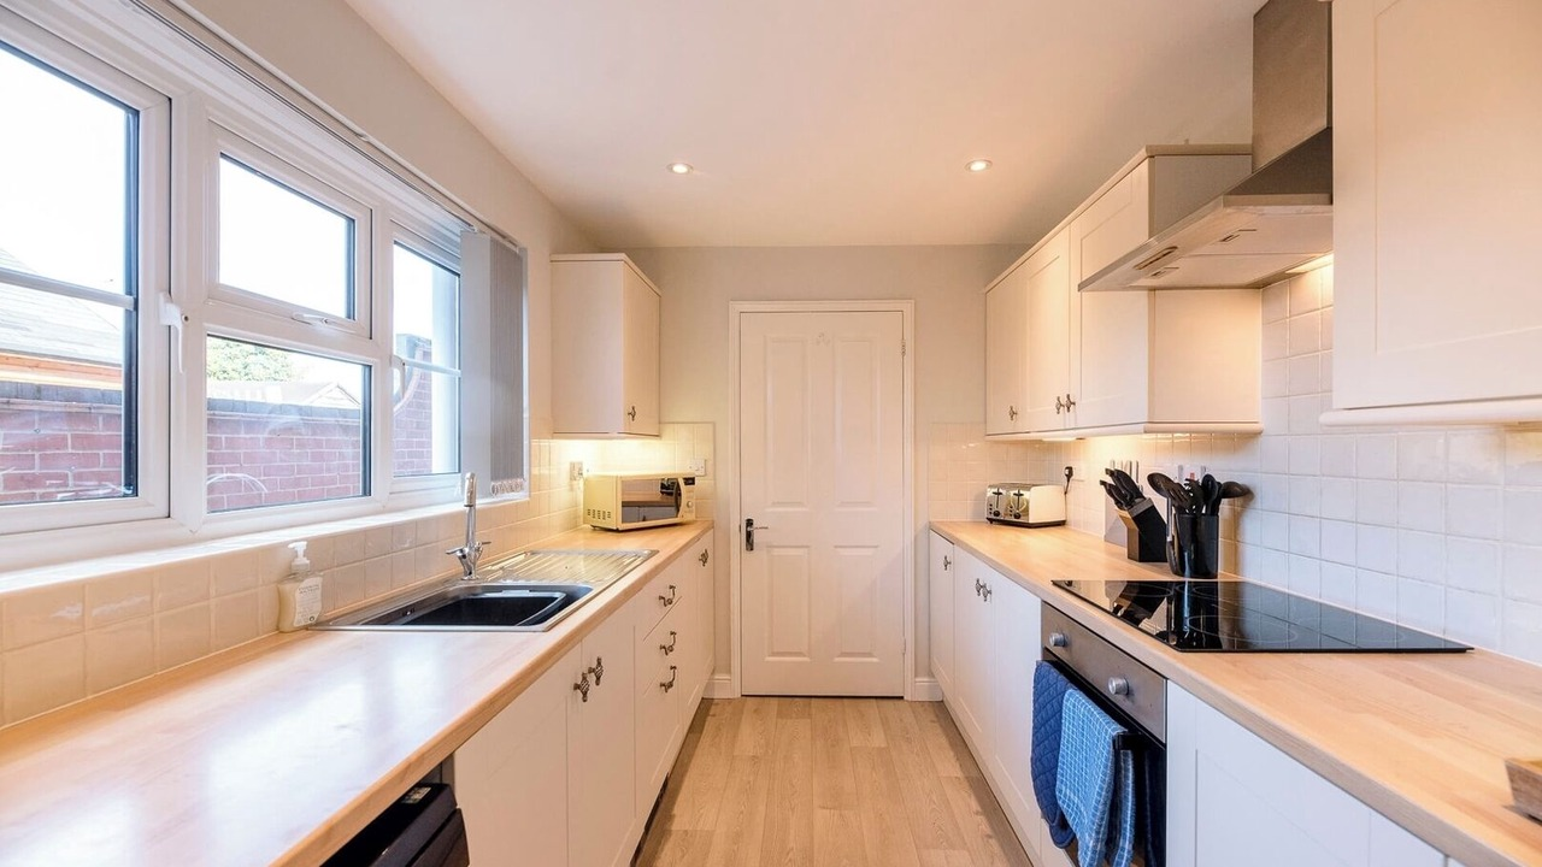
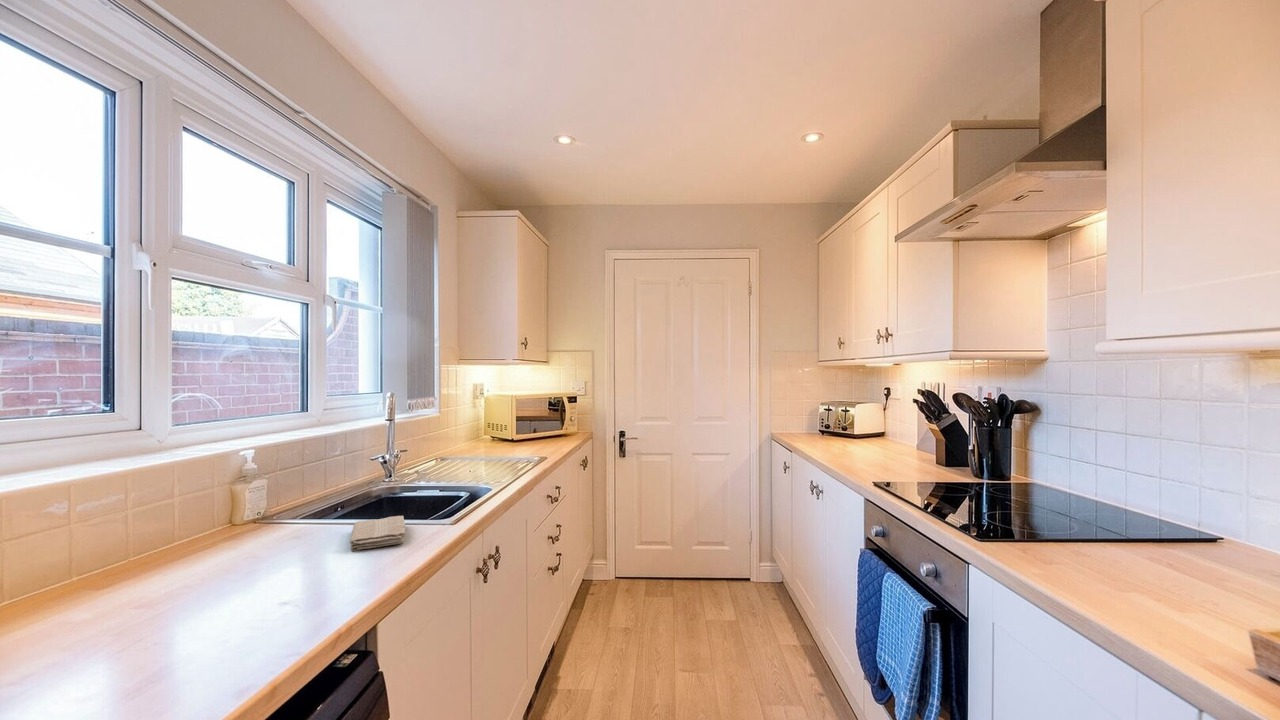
+ washcloth [349,515,406,552]
